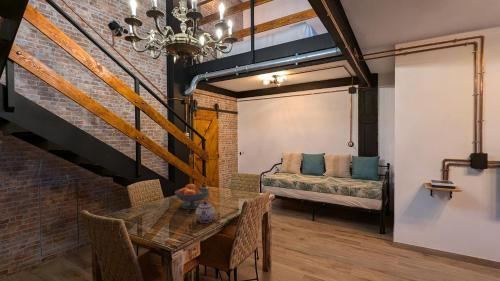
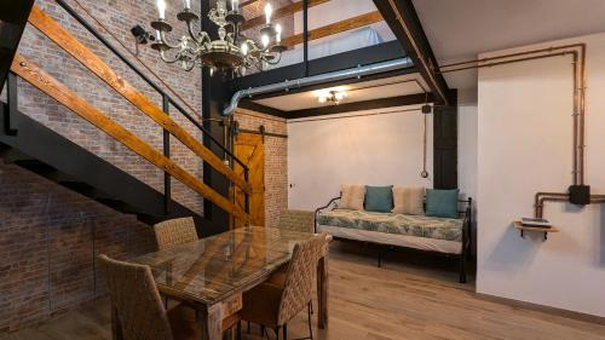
- teapot [195,200,216,223]
- fruit bowl [174,183,210,210]
